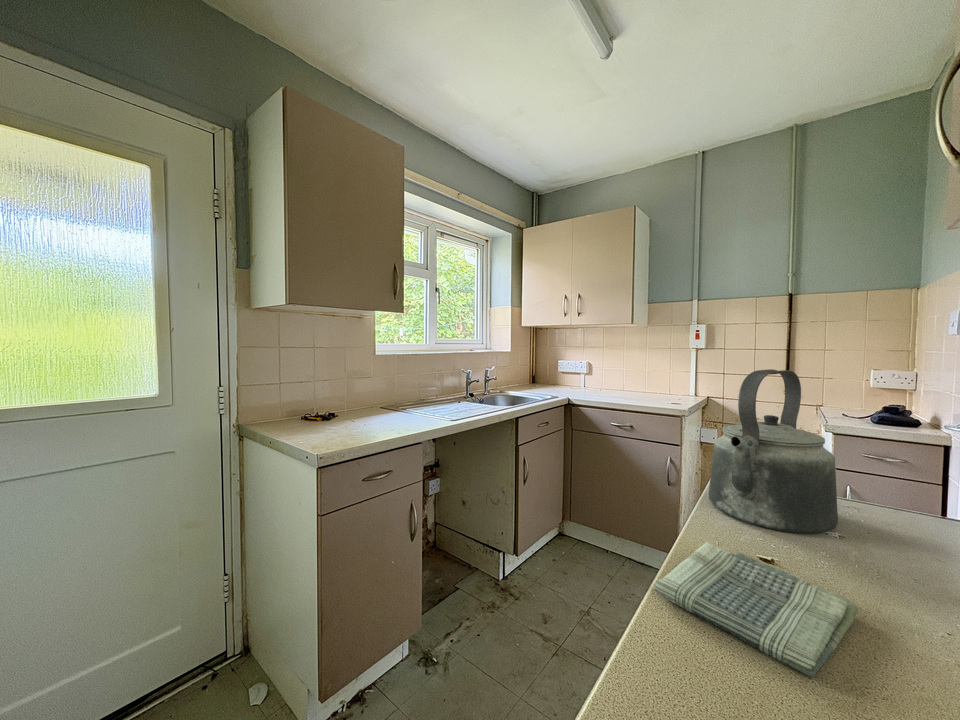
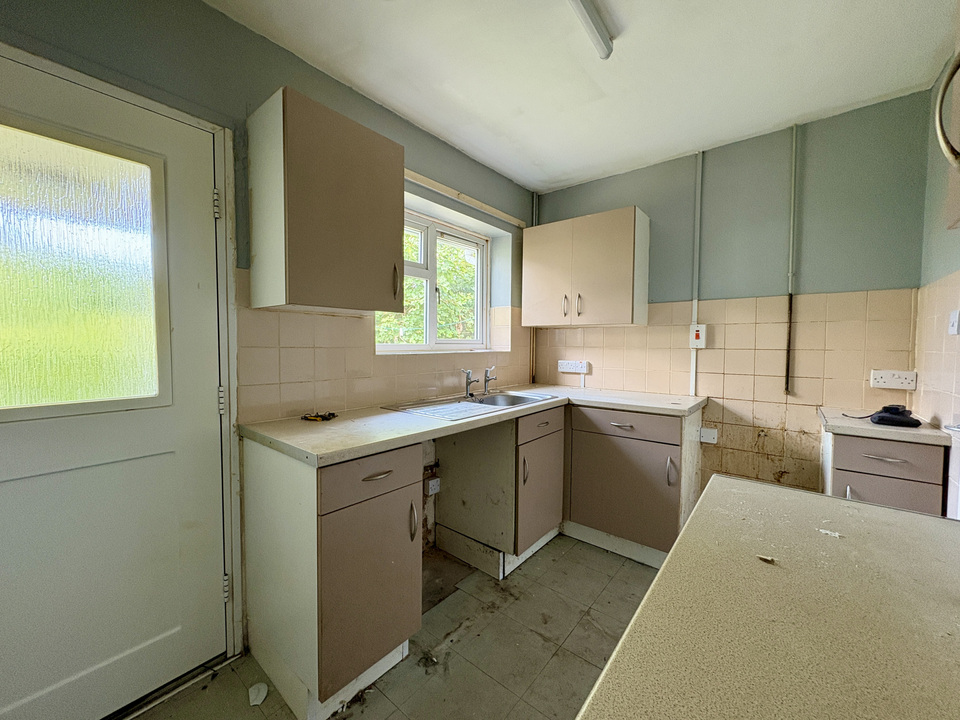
- kettle [708,368,839,534]
- dish towel [653,542,860,679]
